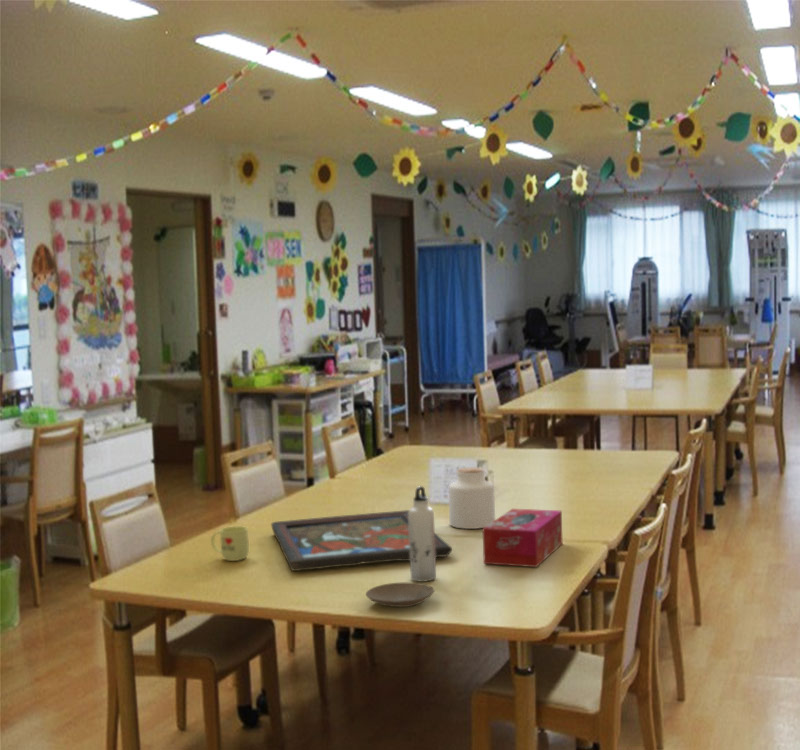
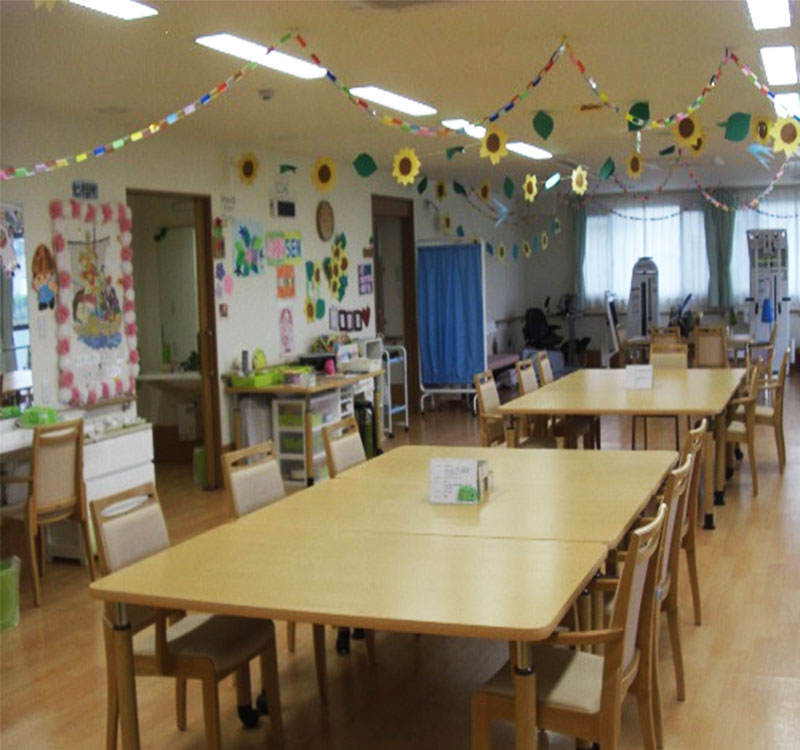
- jar [447,466,496,530]
- plate [365,581,435,608]
- tissue box [482,508,564,568]
- water bottle [408,485,437,583]
- mug [210,525,250,562]
- framed painting [270,509,453,572]
